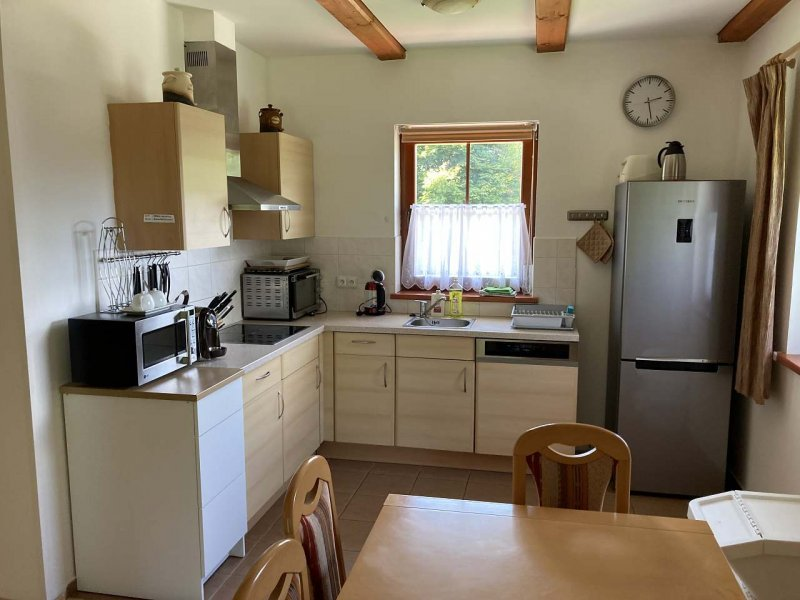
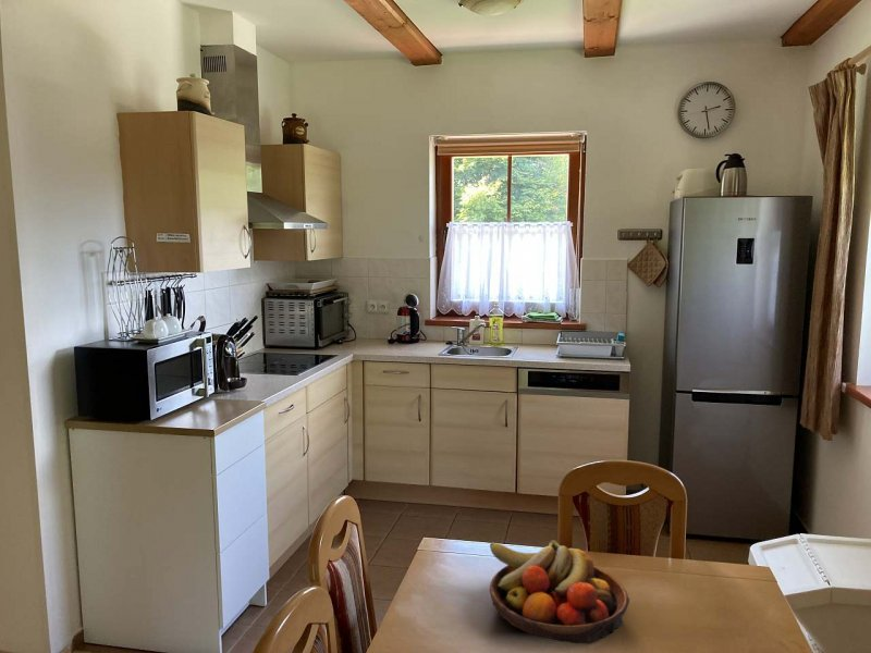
+ fruit bowl [489,539,630,644]
